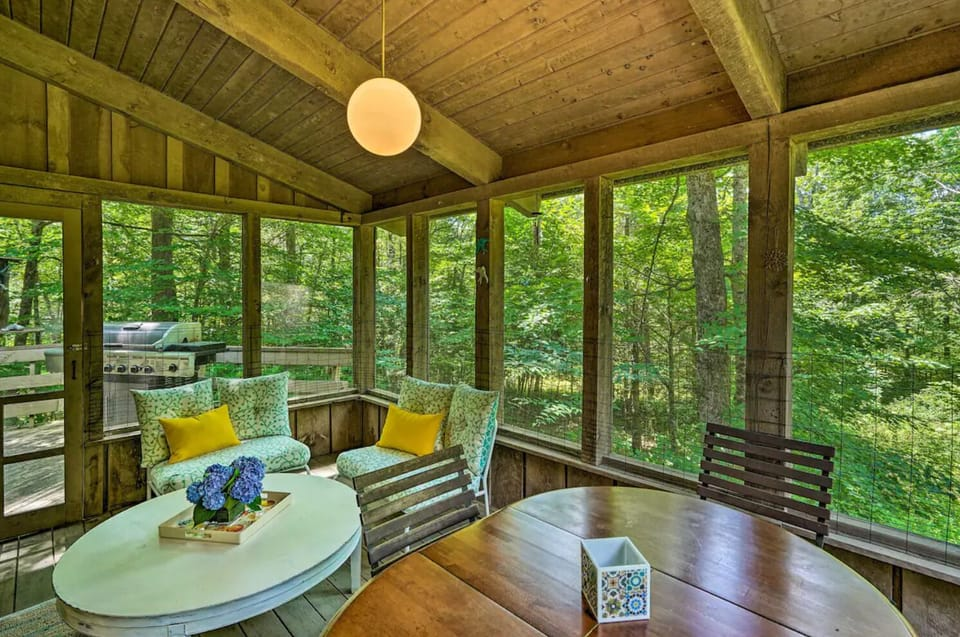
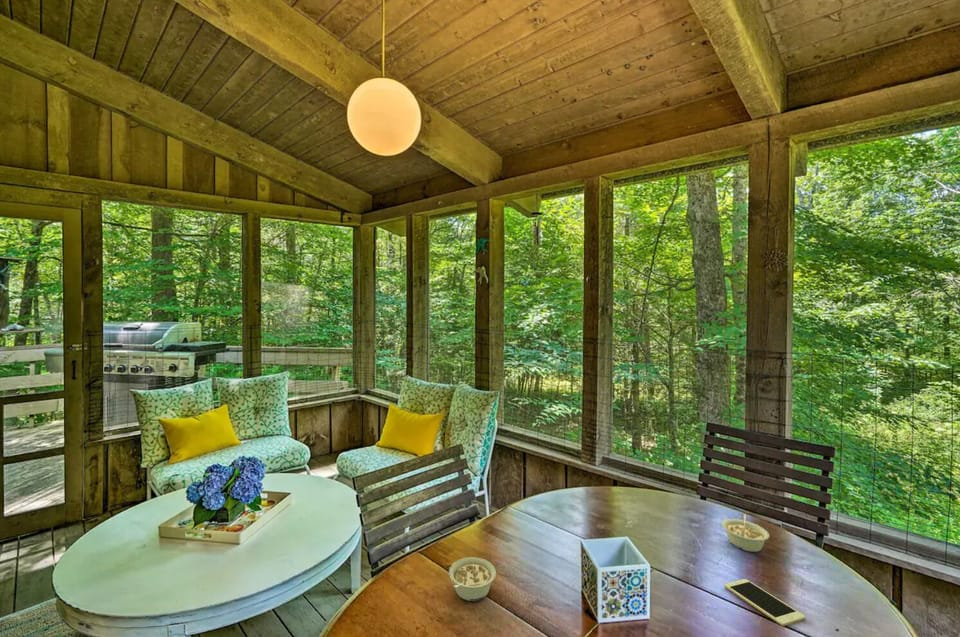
+ legume [721,513,770,553]
+ legume [448,556,497,602]
+ cell phone [723,578,806,627]
